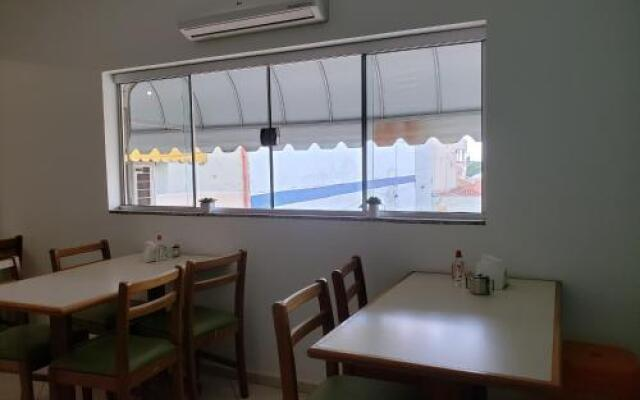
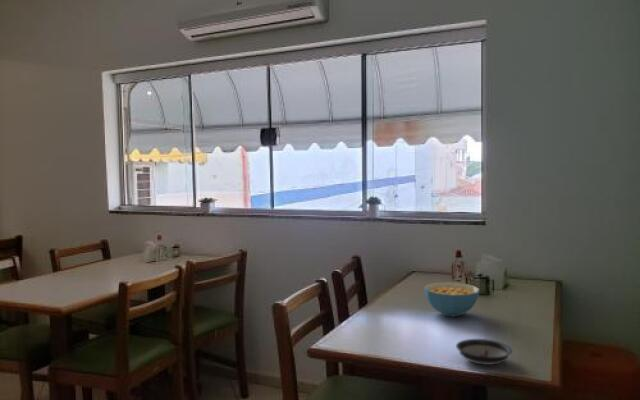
+ saucer [455,338,513,366]
+ cereal bowl [423,281,481,317]
